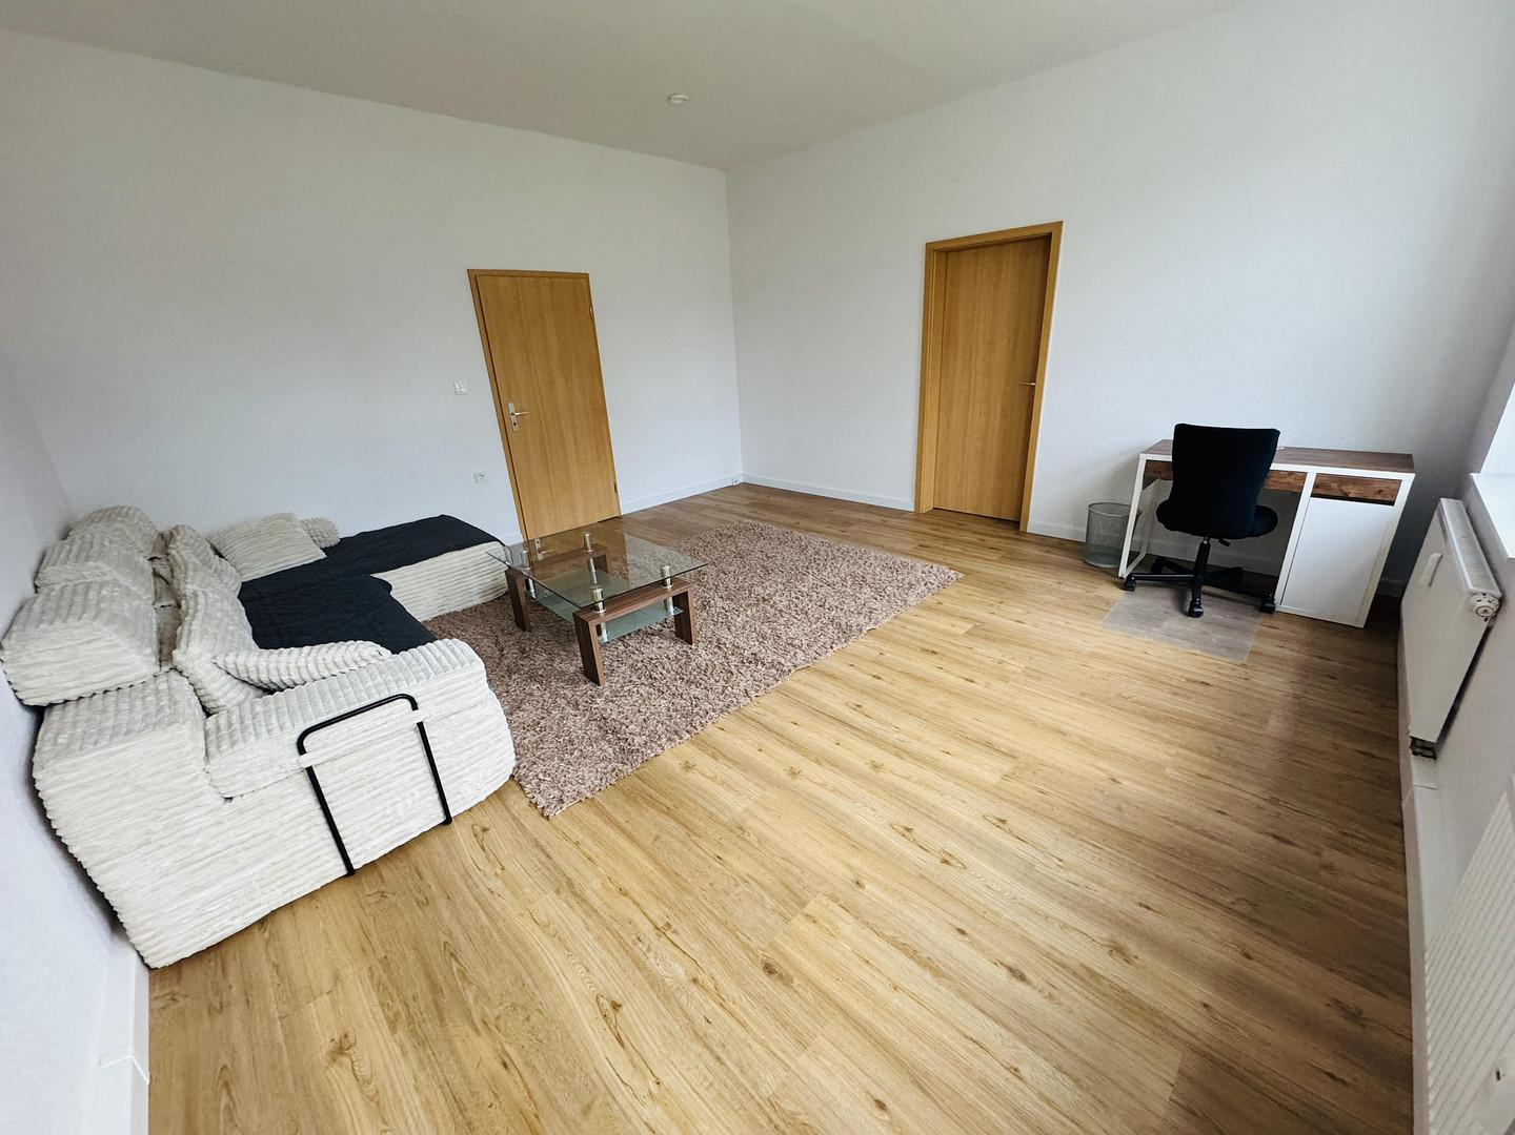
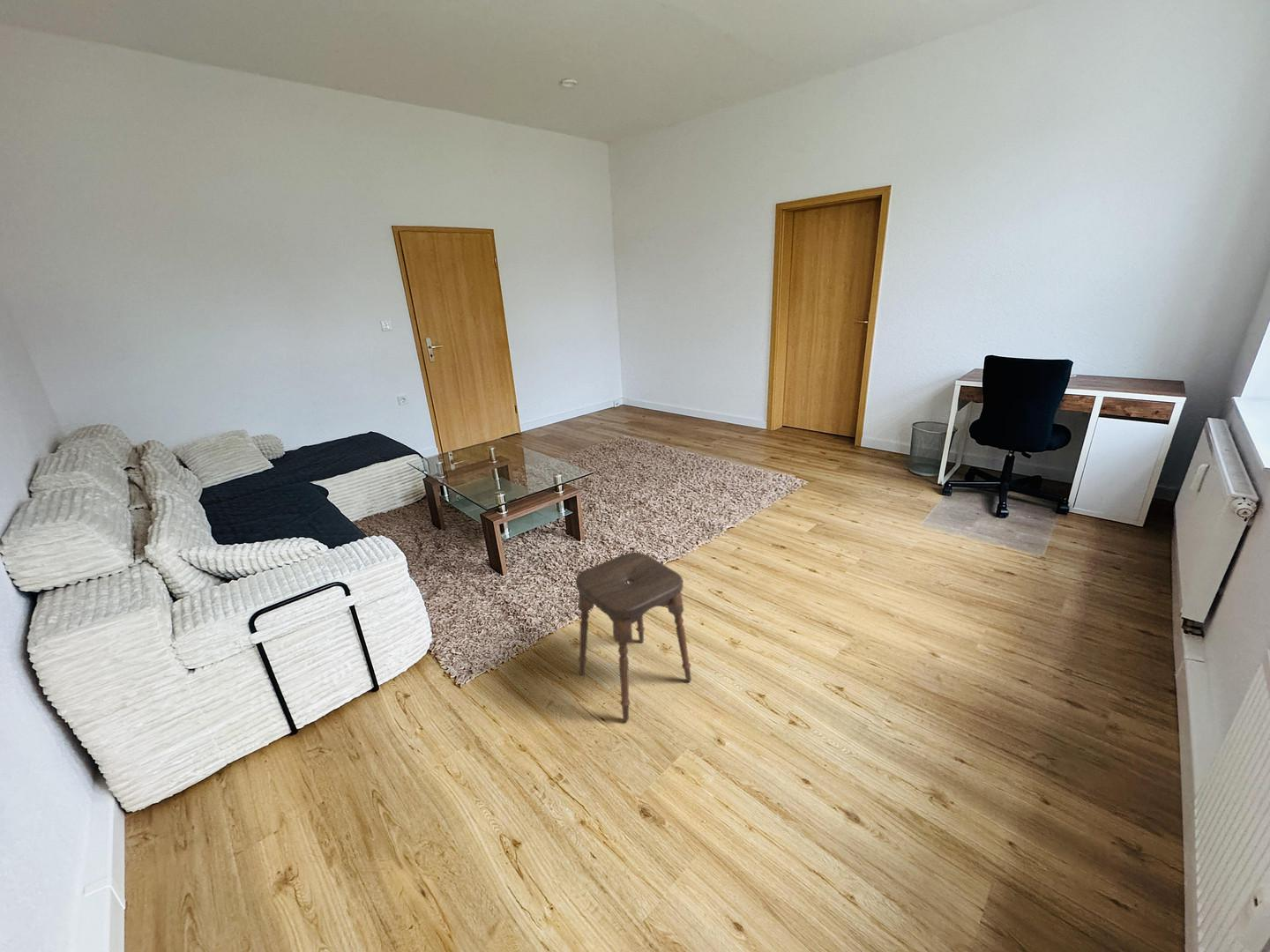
+ stool [575,552,692,723]
